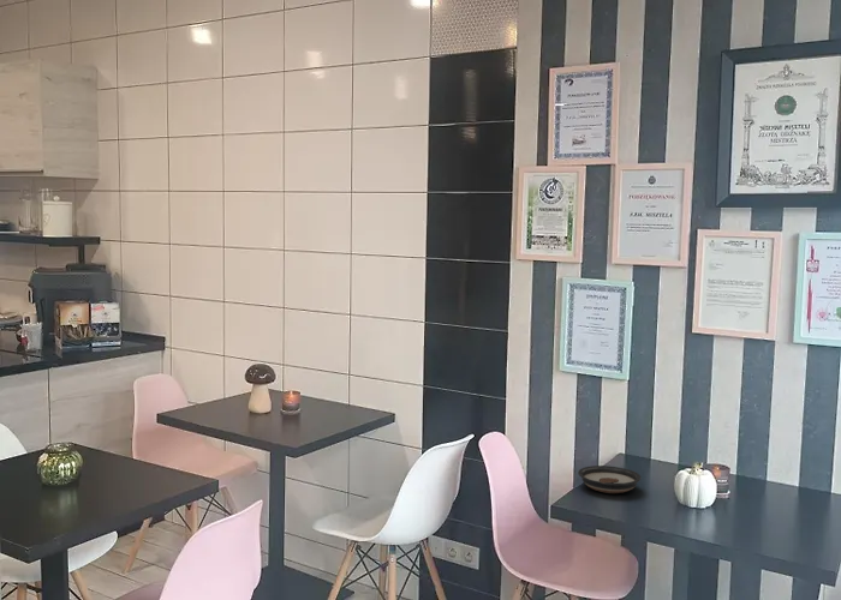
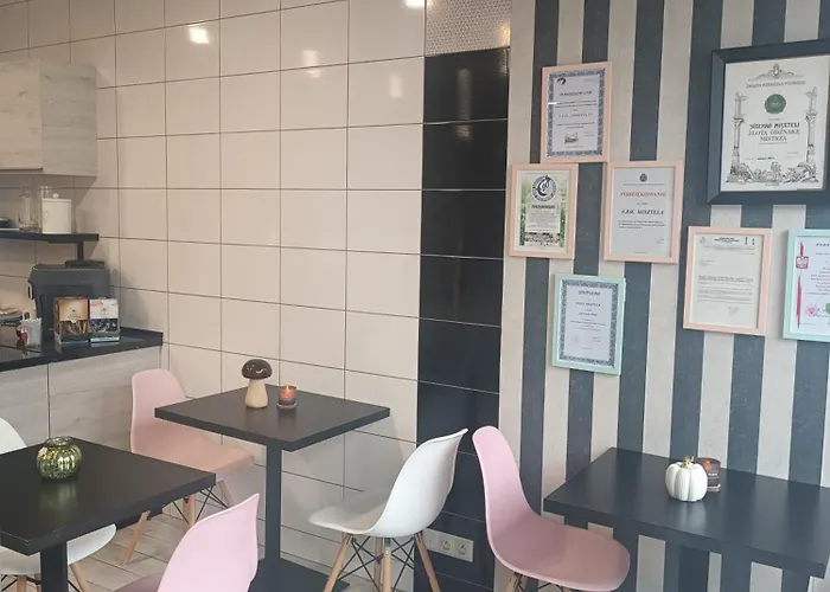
- saucer [577,464,642,494]
